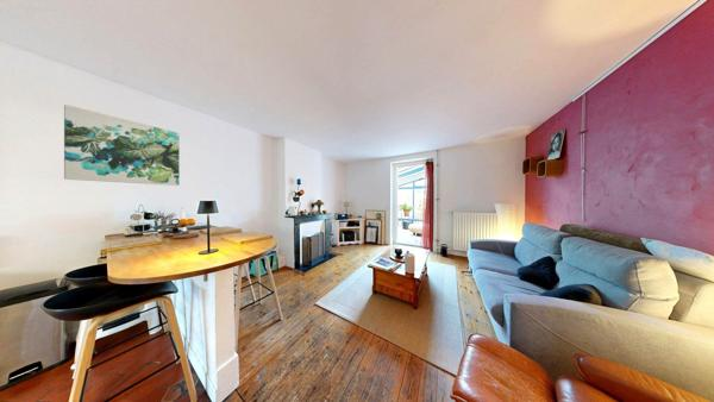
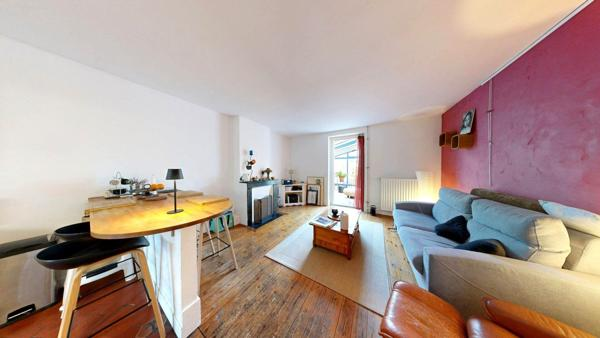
- wall art [63,103,181,187]
